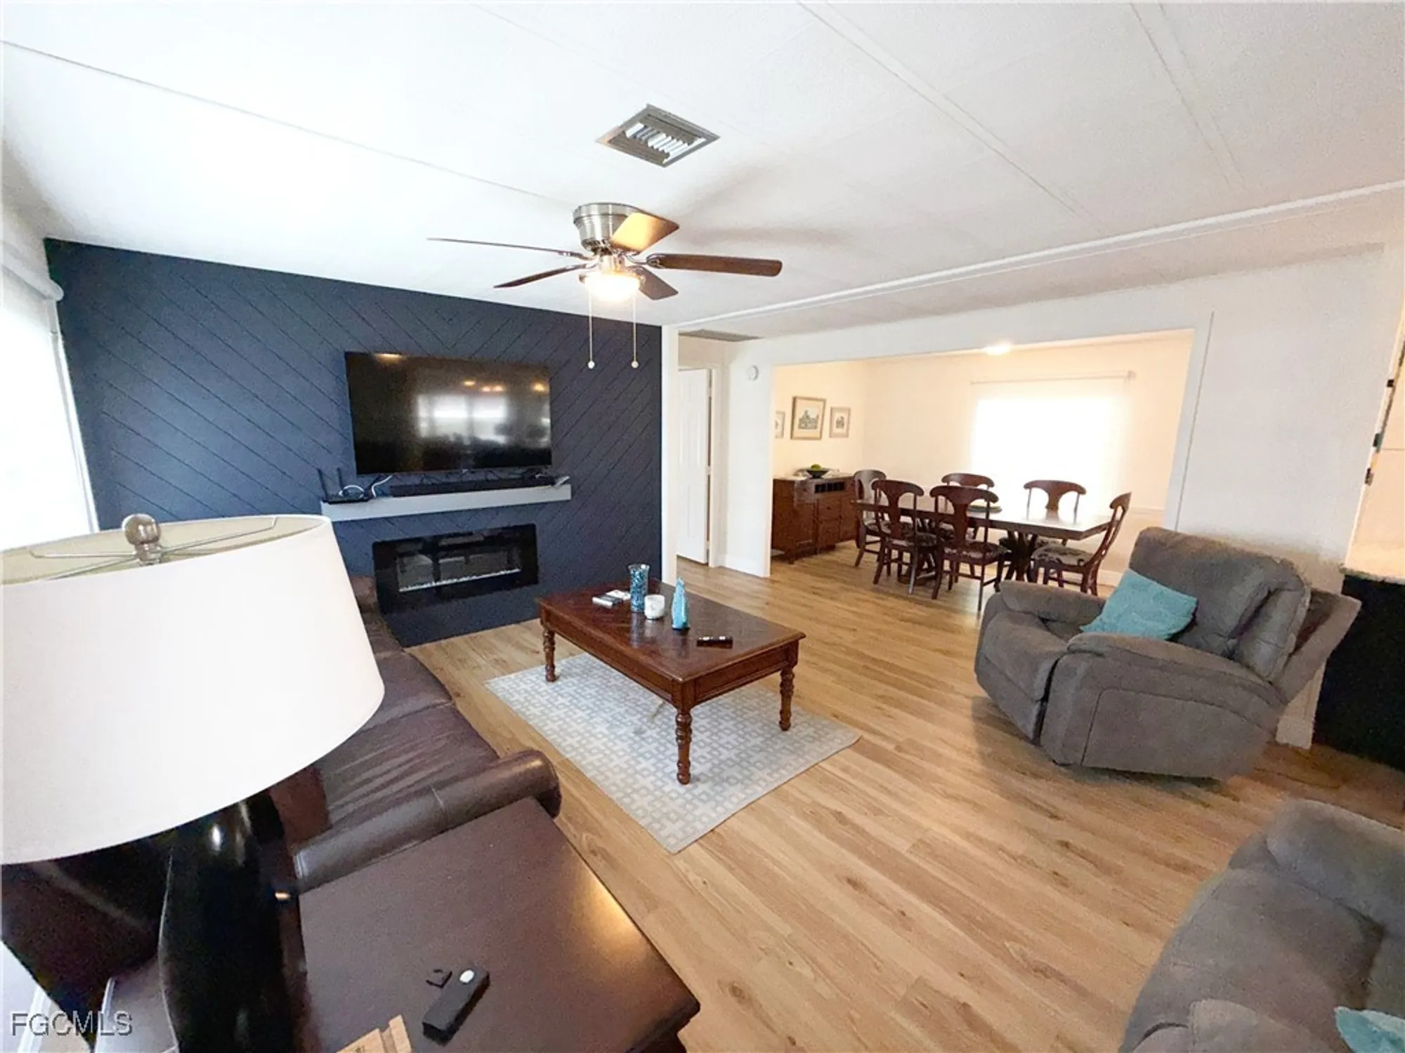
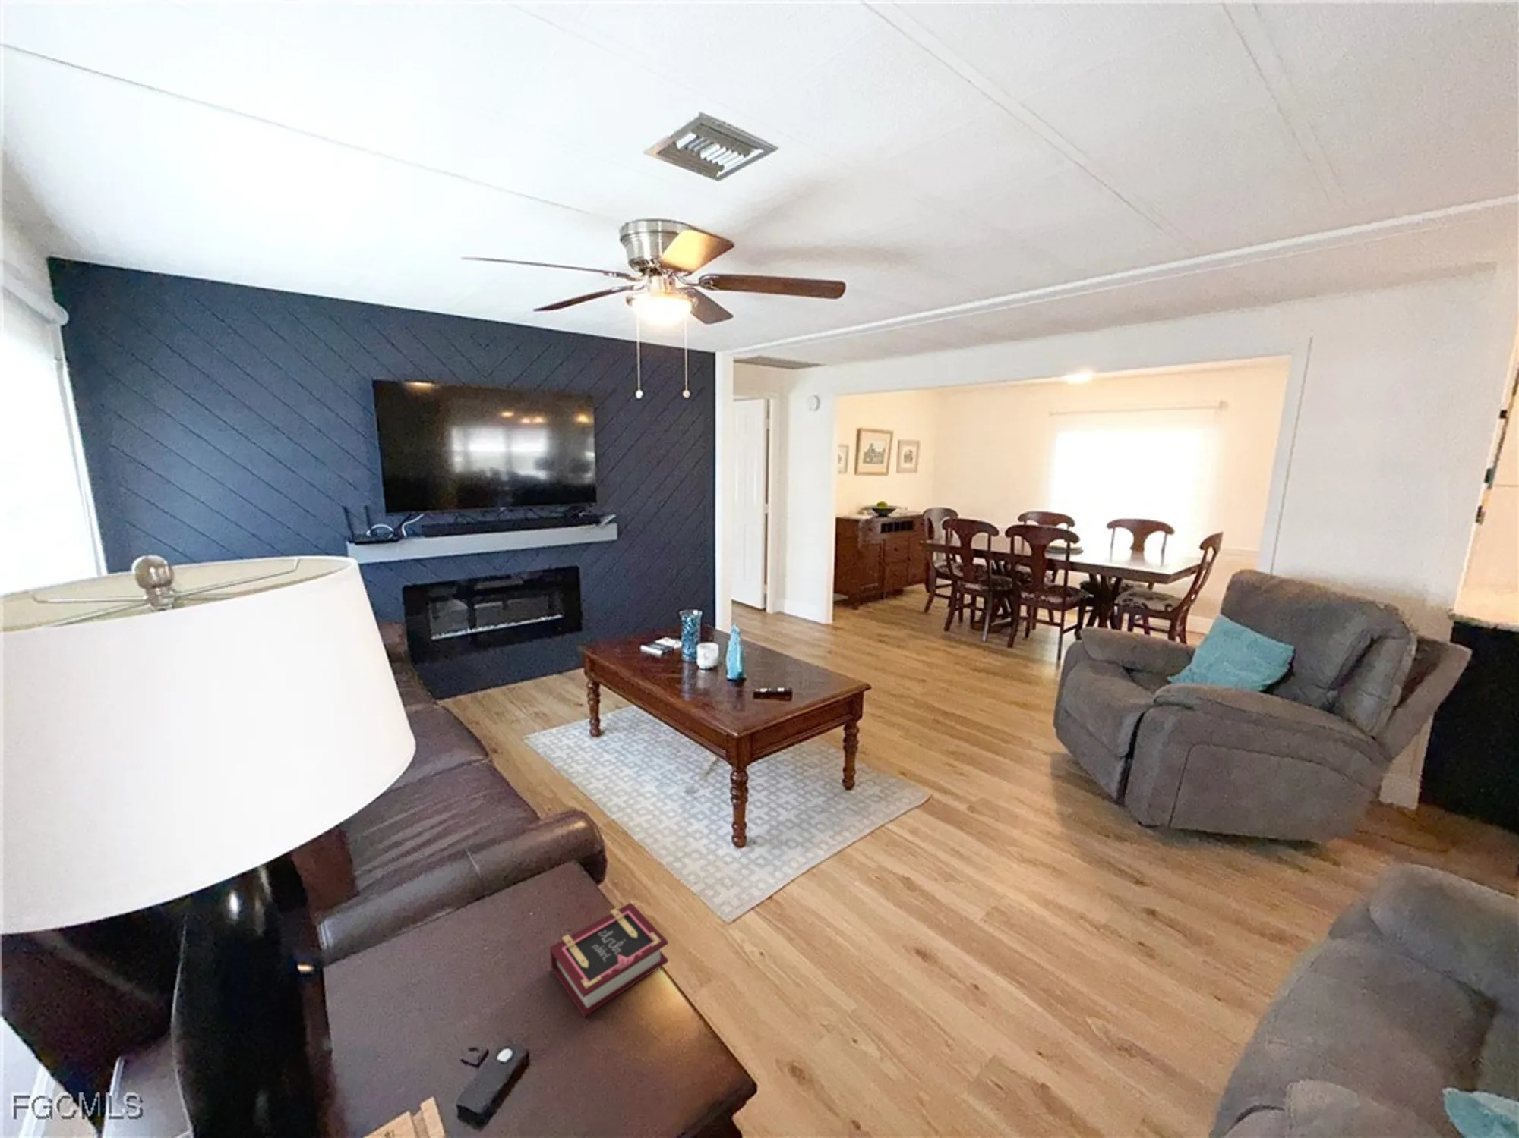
+ book [549,901,669,1018]
